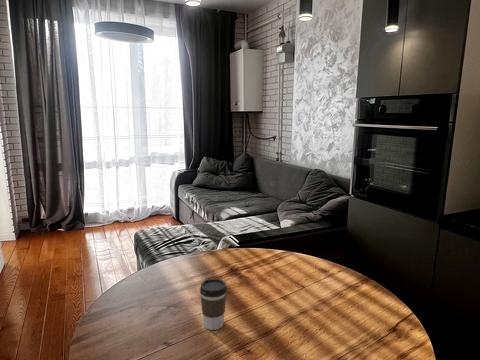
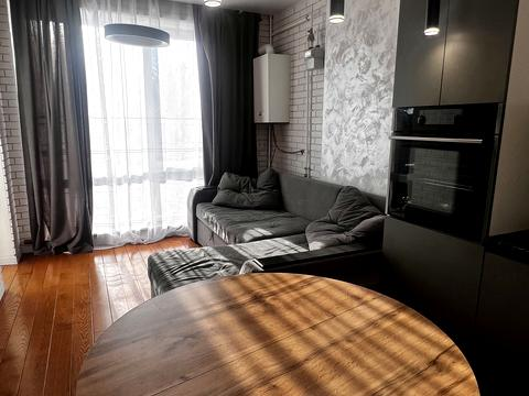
- coffee cup [199,278,228,331]
